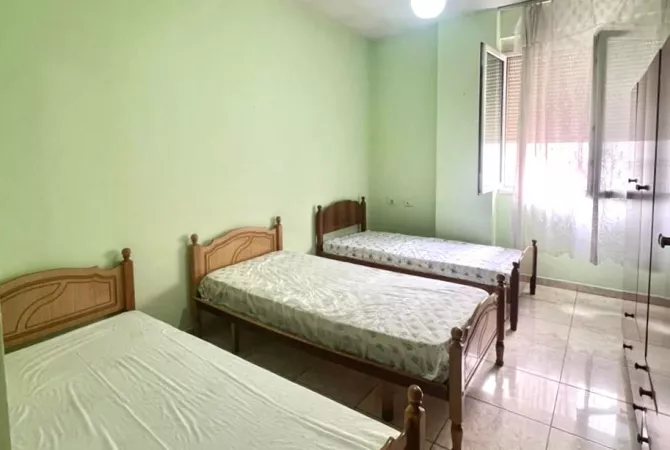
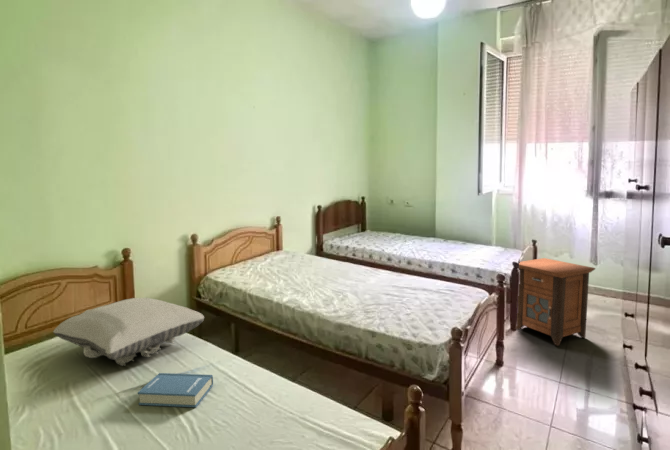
+ book [137,372,214,408]
+ pillow [52,297,205,367]
+ nightstand [515,257,596,347]
